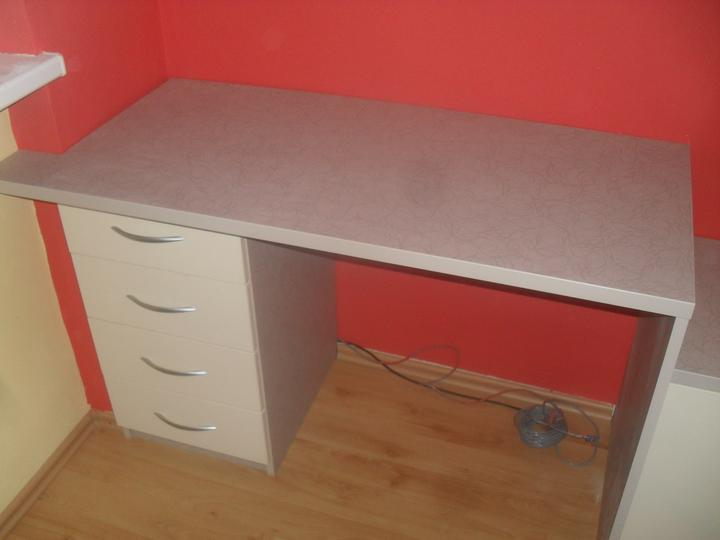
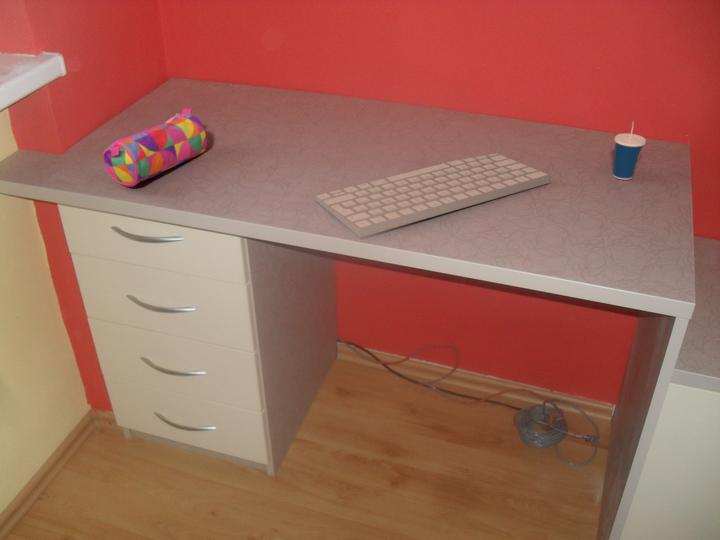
+ computer keyboard [312,152,552,239]
+ cup [612,120,647,181]
+ pencil case [102,108,208,188]
